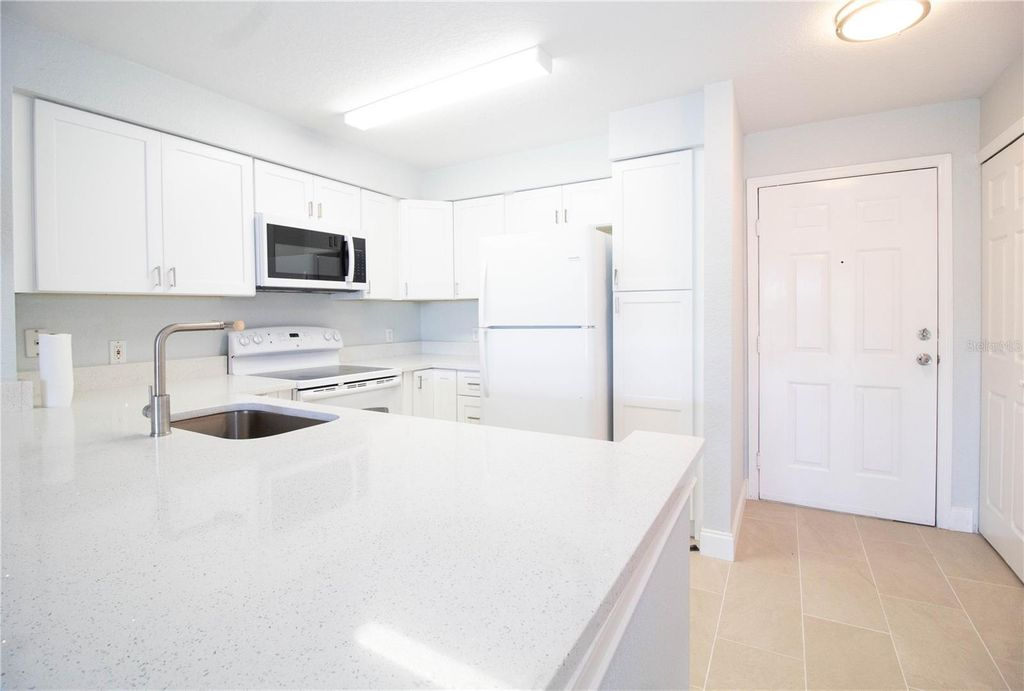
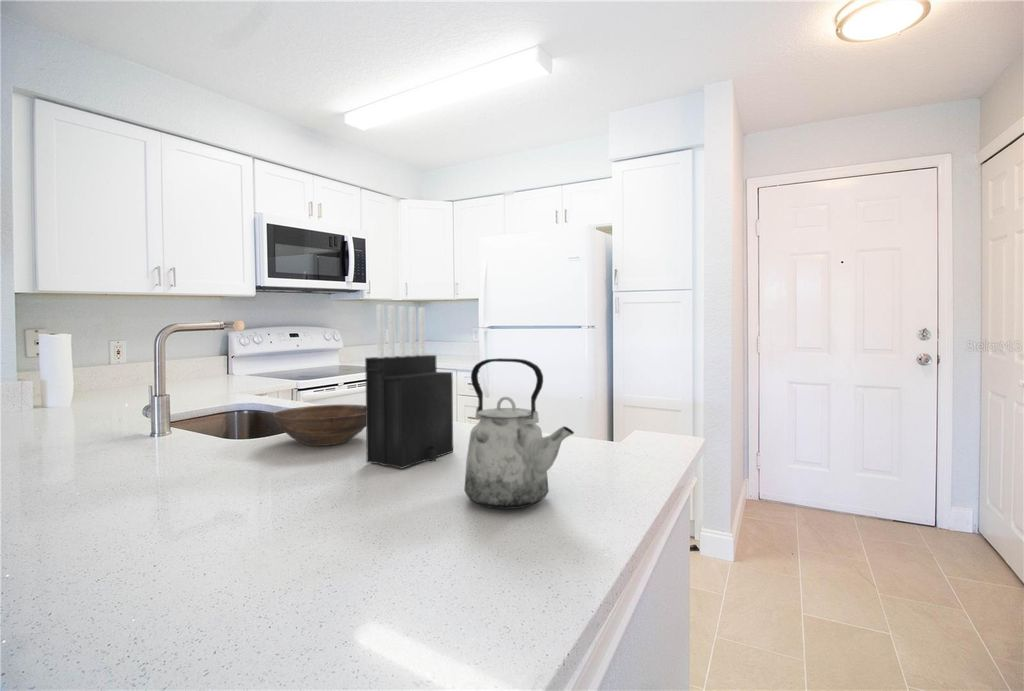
+ knife block [364,303,454,470]
+ kettle [463,357,575,510]
+ bowl [272,404,366,447]
